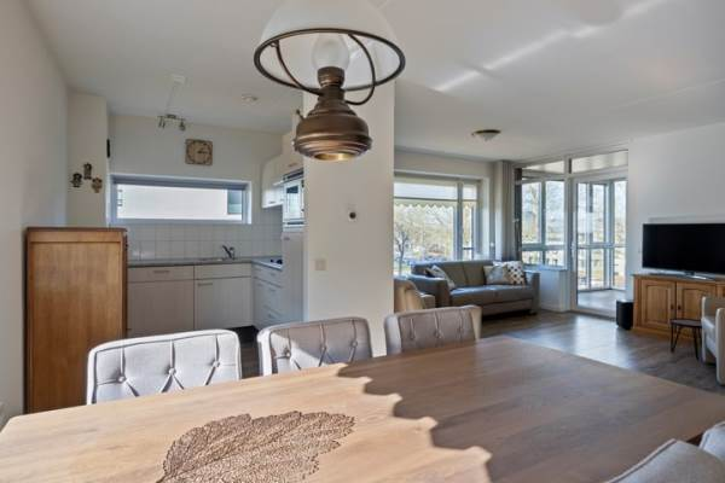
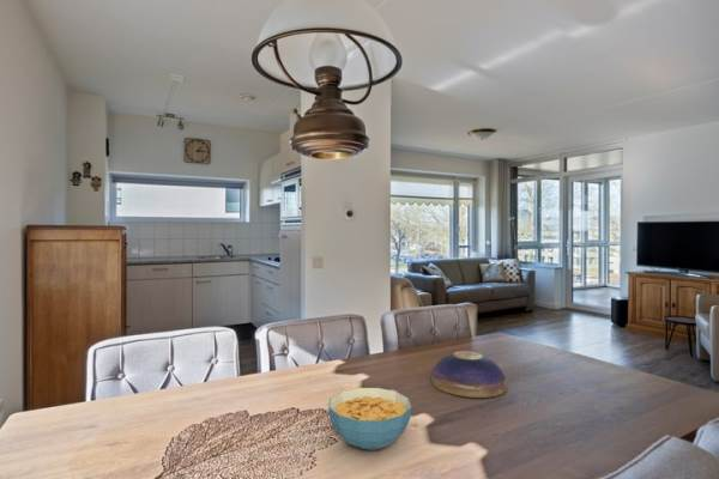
+ decorative bowl [430,350,508,399]
+ cereal bowl [327,387,412,451]
